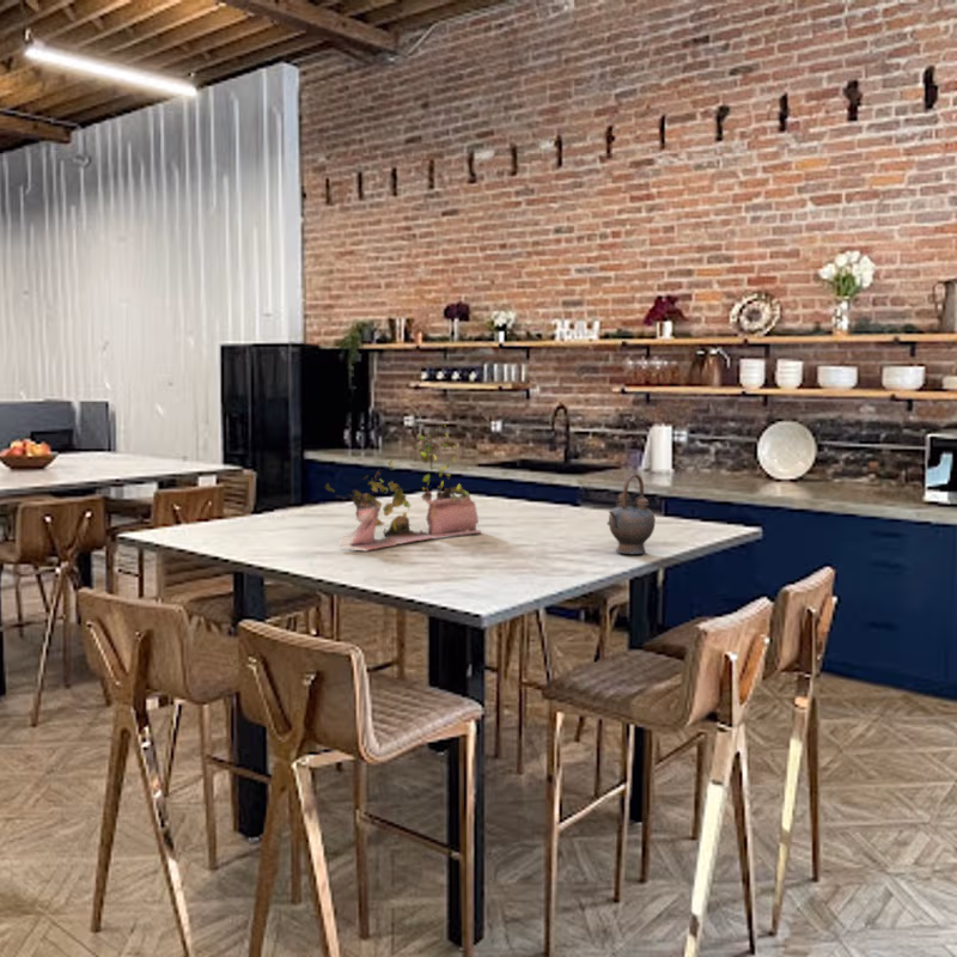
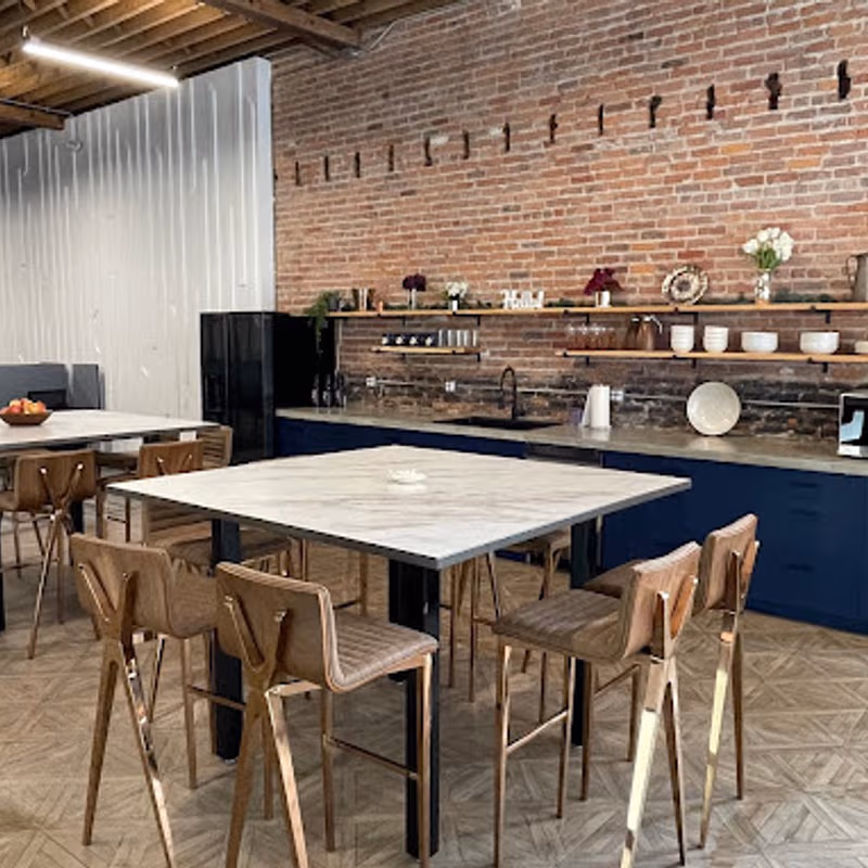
- teapot [606,473,657,555]
- plant pot [323,423,482,551]
